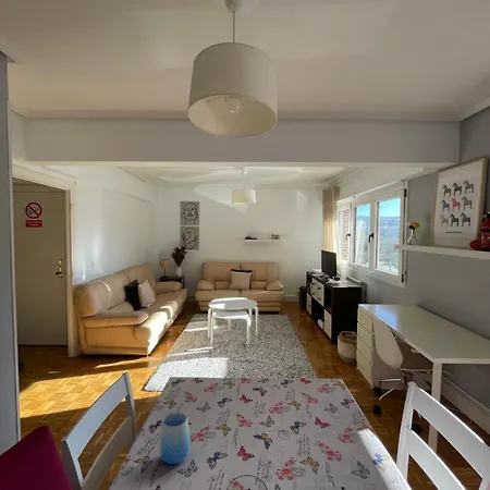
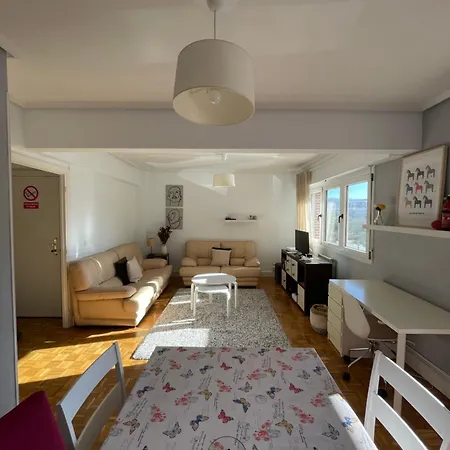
- cup [158,412,191,465]
